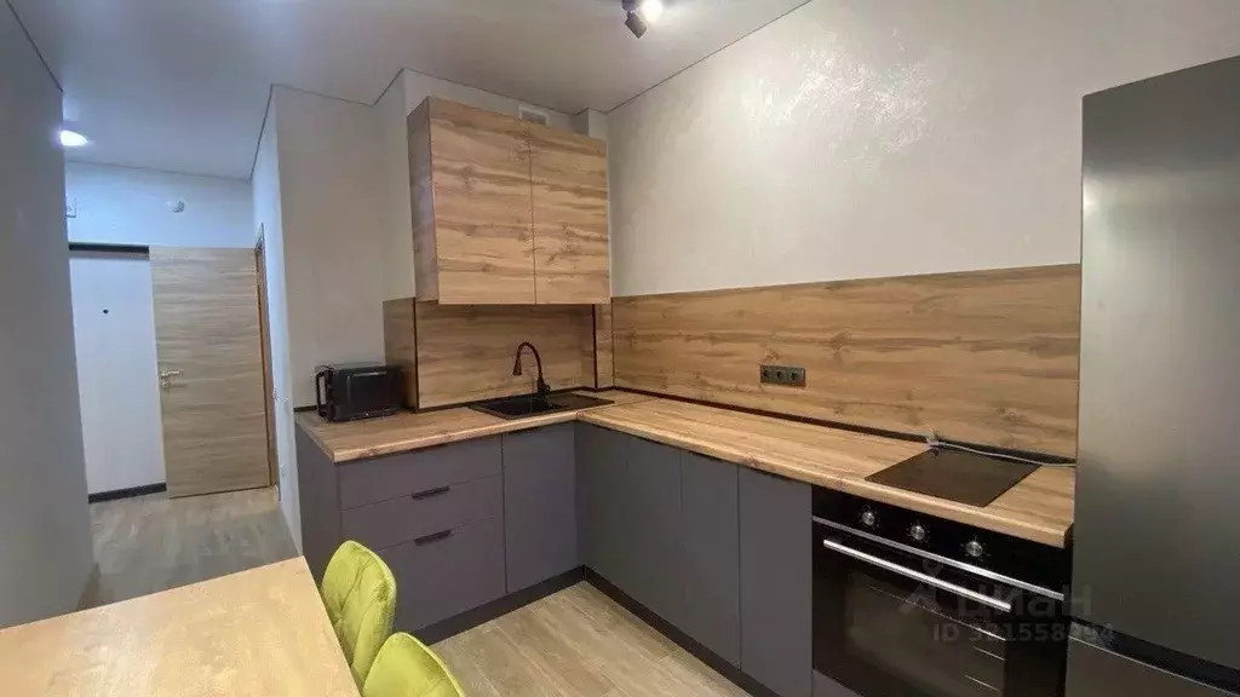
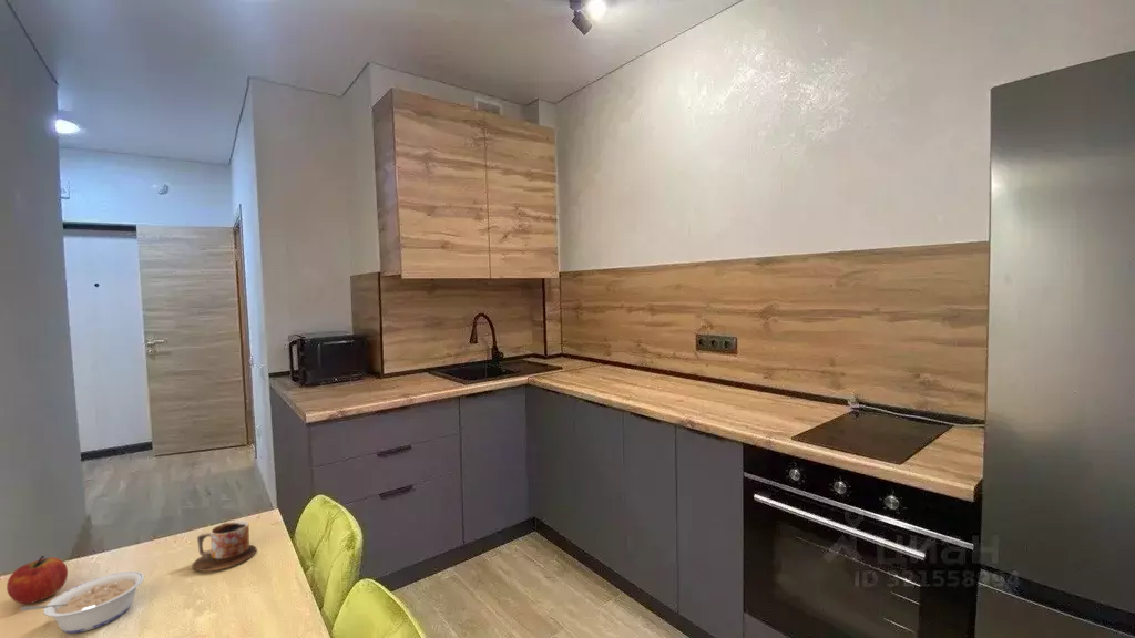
+ mug [191,519,258,573]
+ fruit [6,555,69,605]
+ legume [20,570,145,635]
